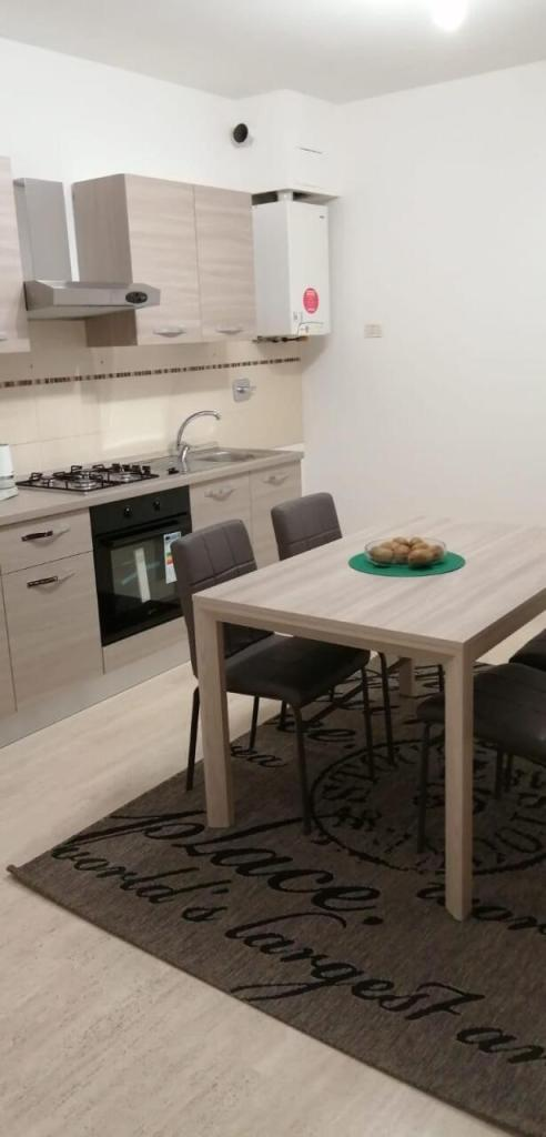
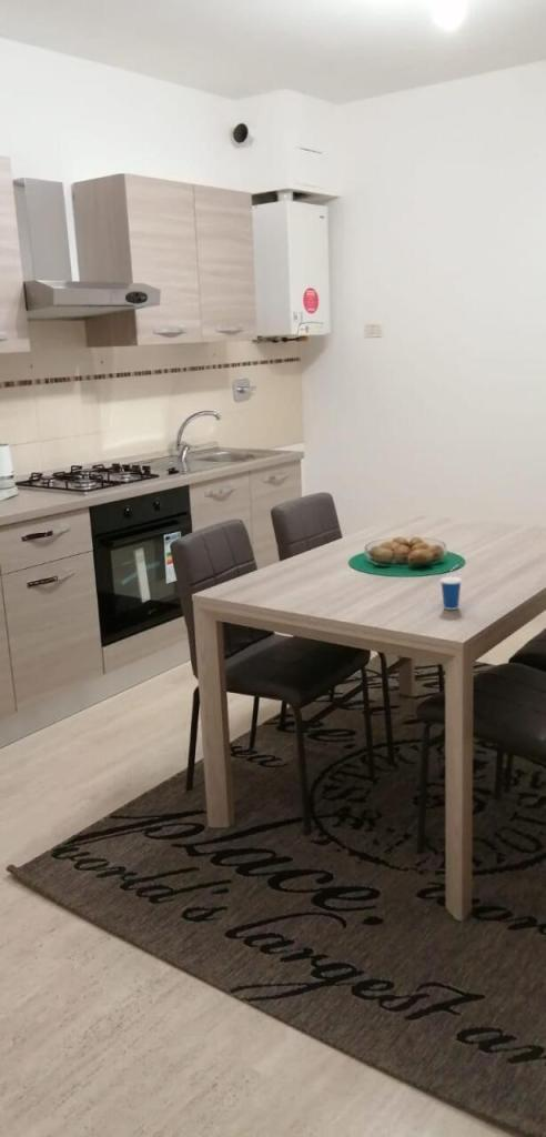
+ cup [438,563,463,611]
